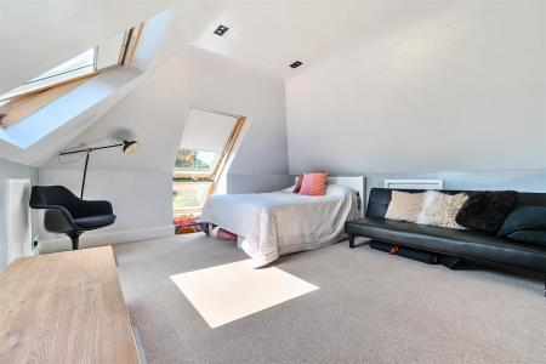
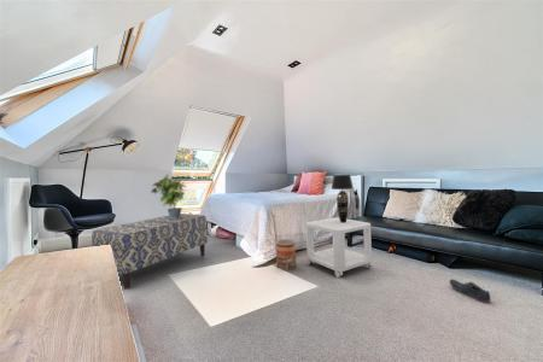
+ bench [91,212,209,291]
+ side table [305,216,373,279]
+ table lamp [331,174,355,223]
+ planter [275,238,297,272]
+ shoe [448,278,491,304]
+ potted plant [150,174,188,218]
